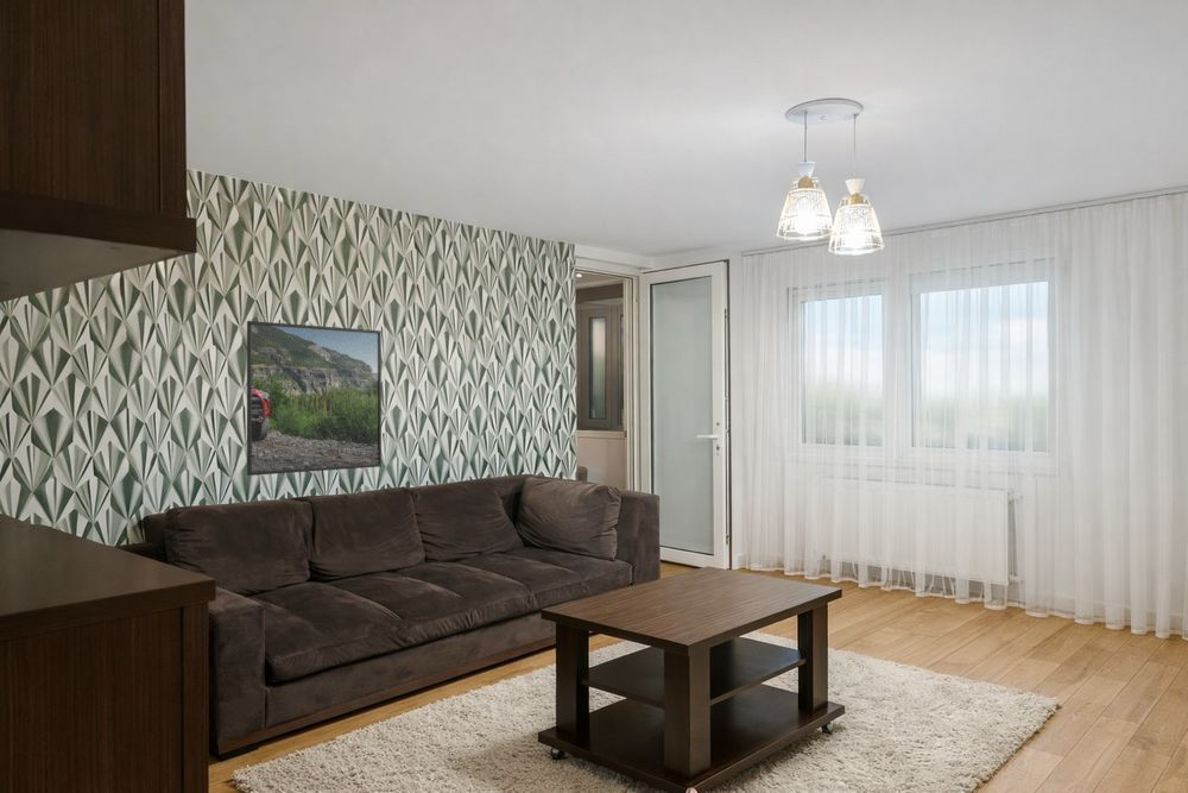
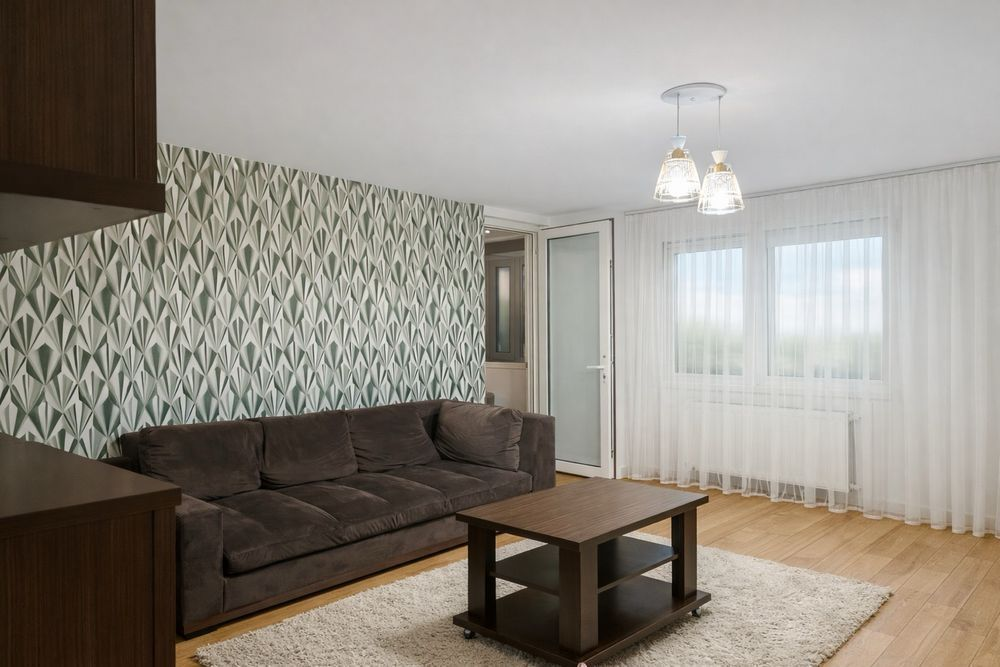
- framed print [246,320,383,477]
